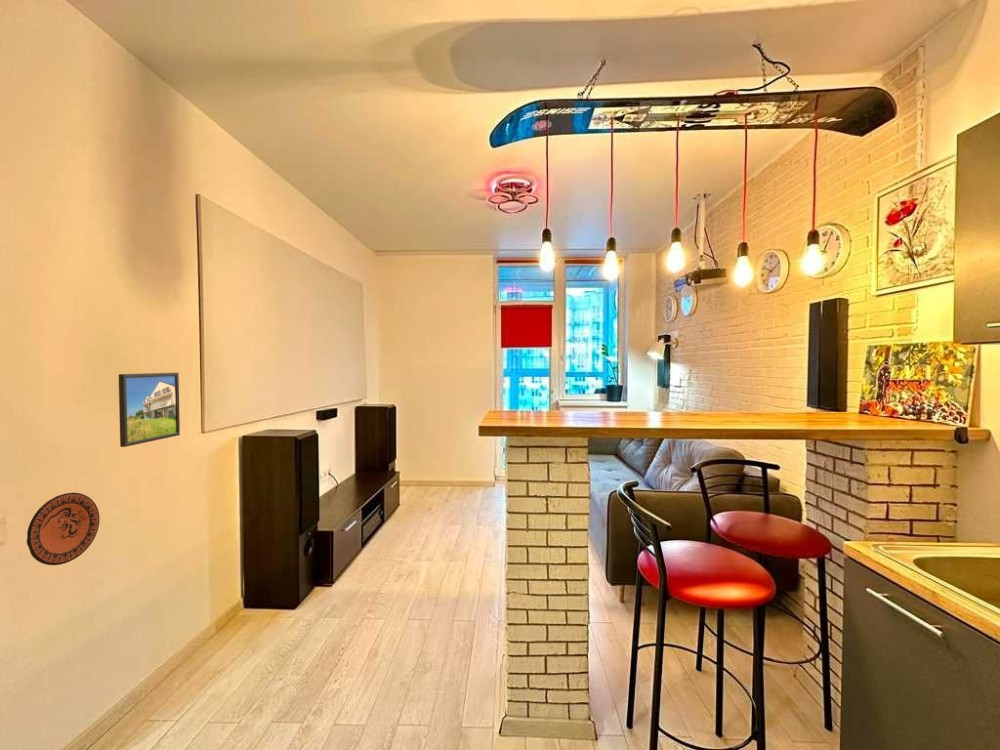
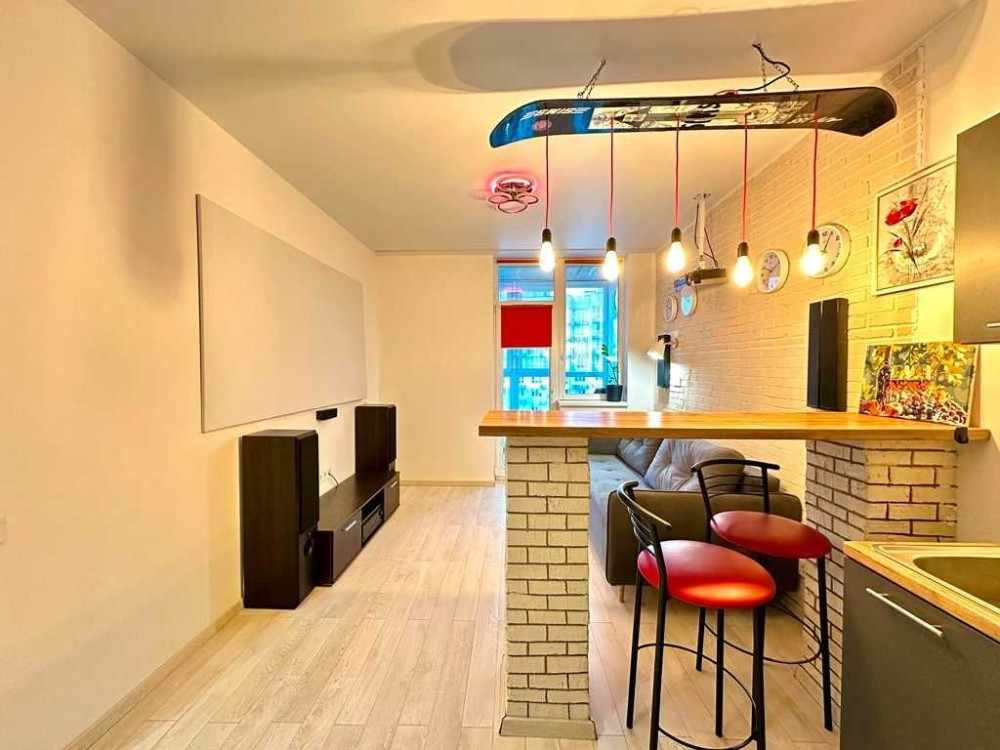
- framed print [118,372,181,448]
- decorative plate [26,492,101,566]
